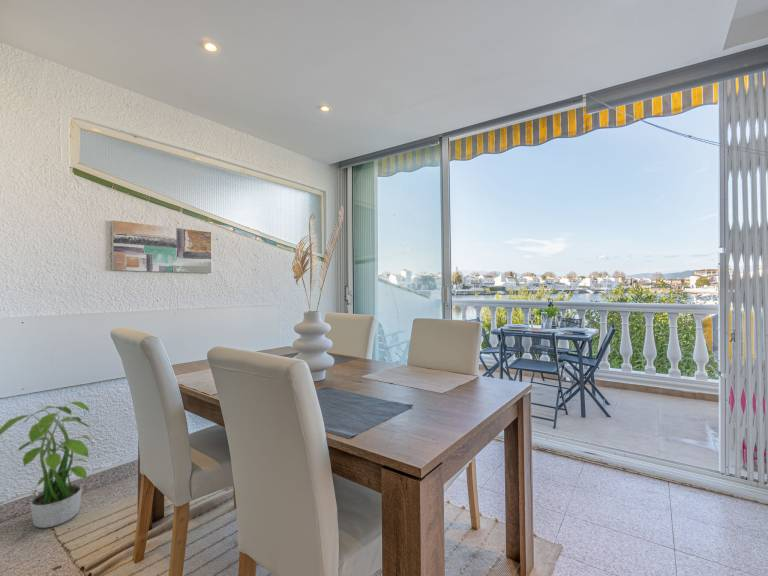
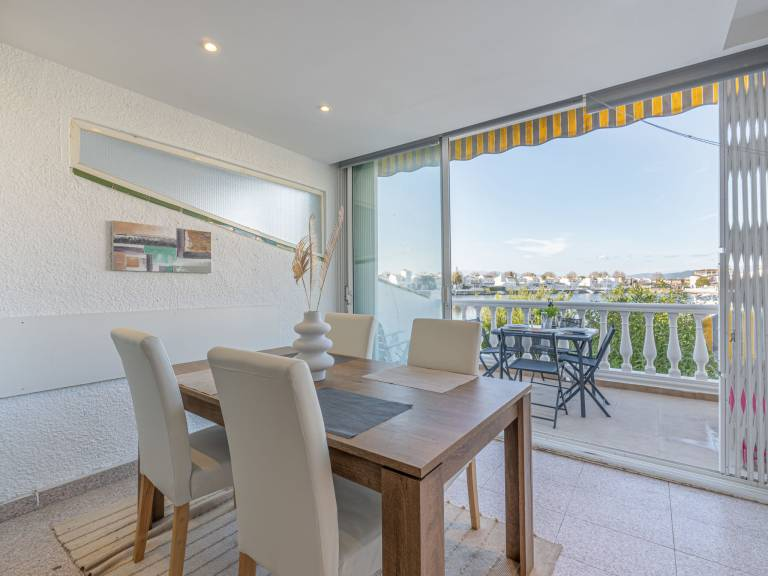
- potted plant [0,400,95,529]
